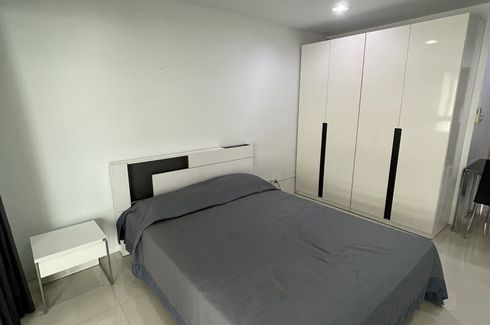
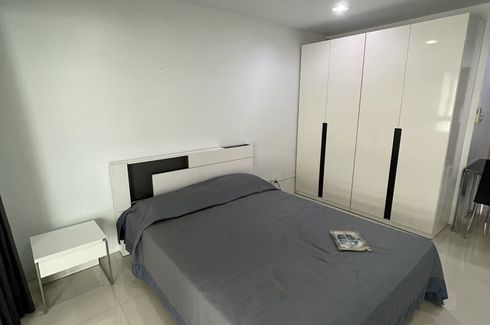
+ magazine [329,230,372,252]
